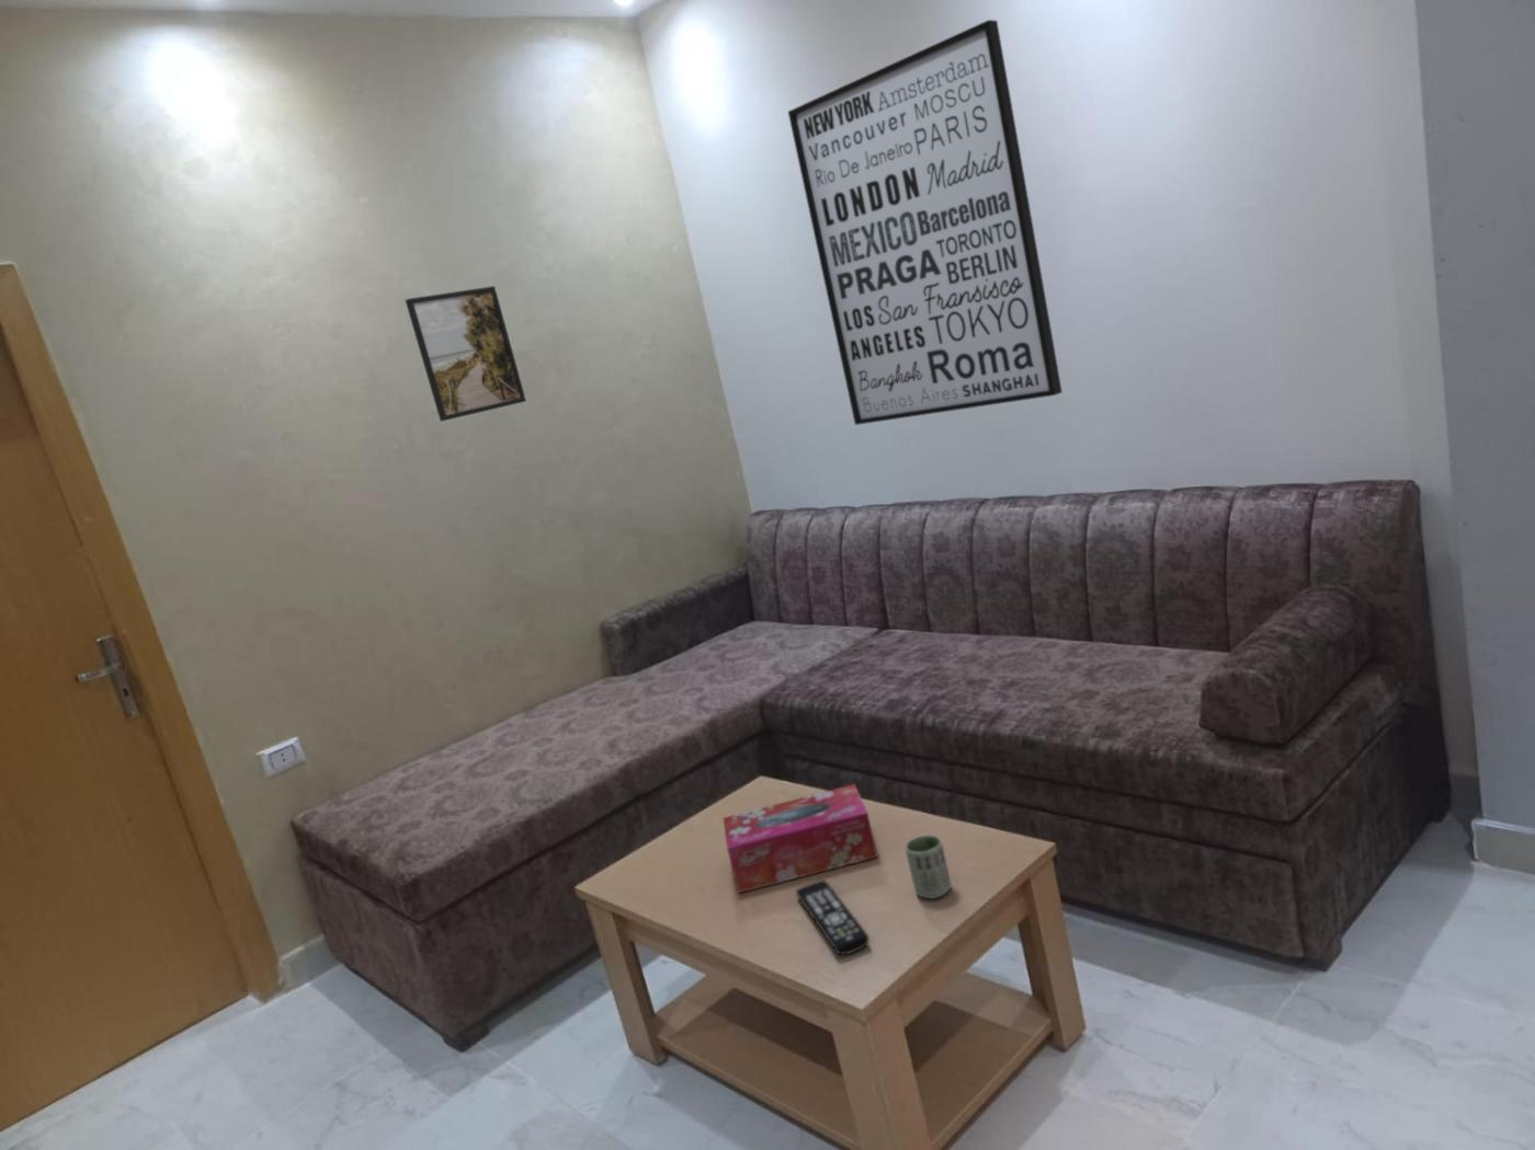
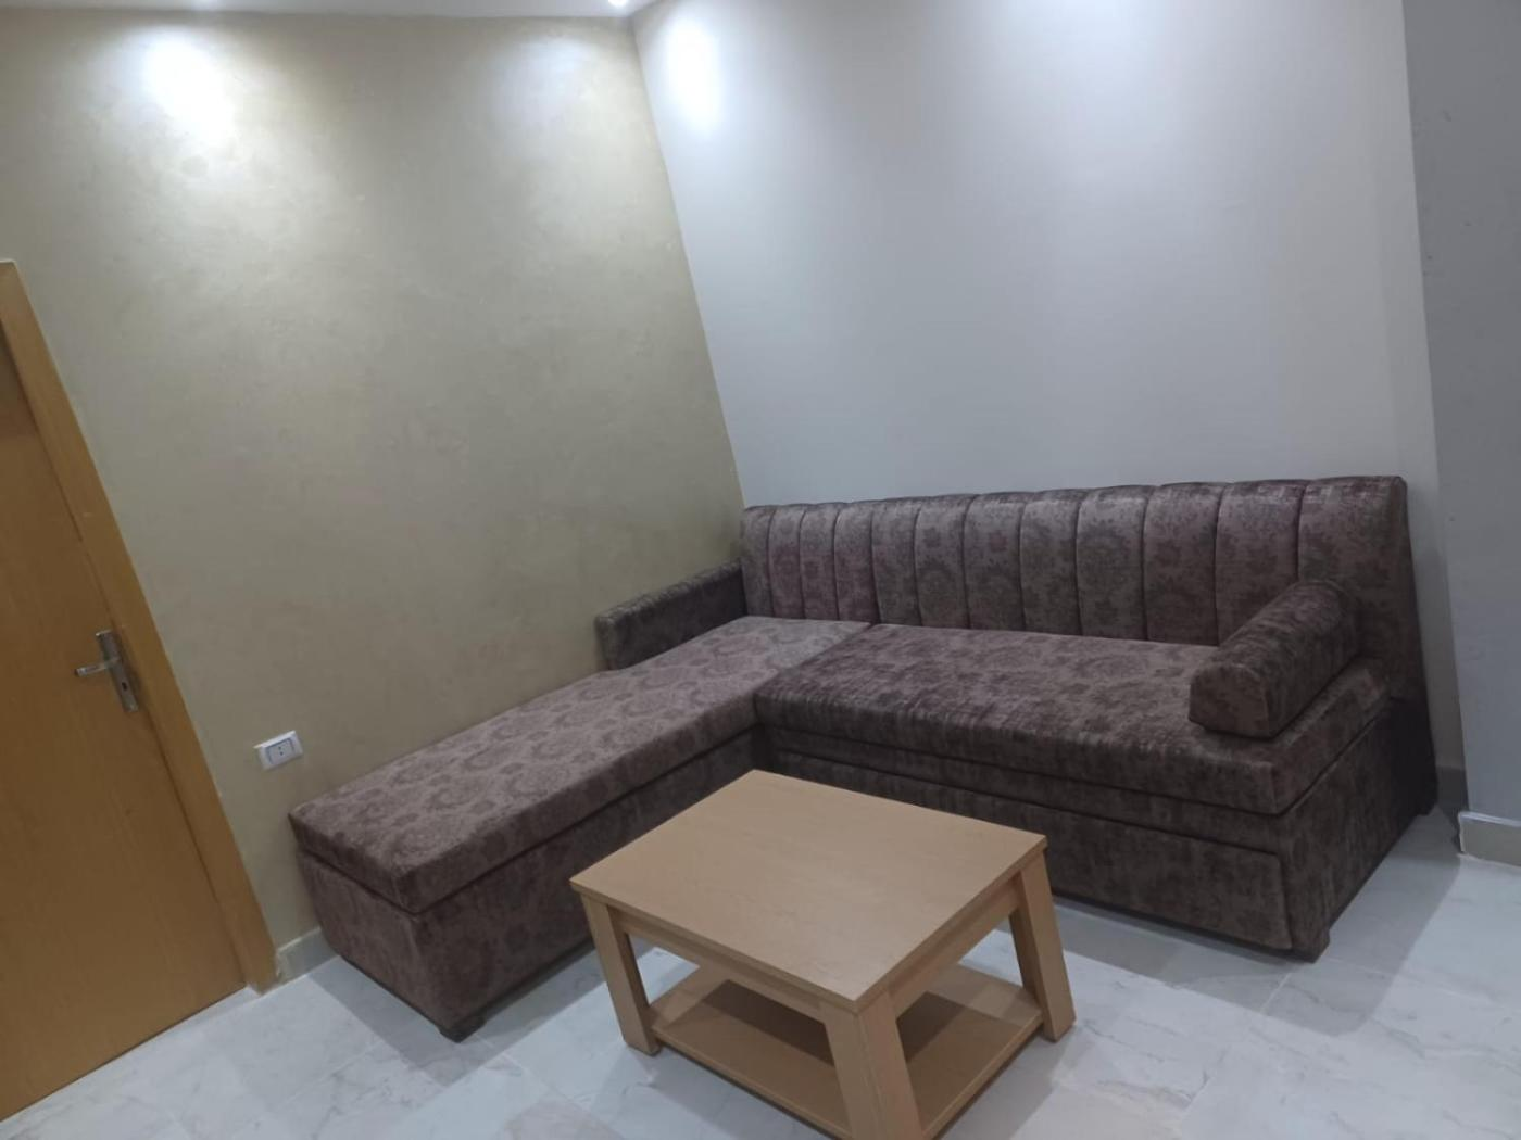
- tissue box [723,783,880,894]
- cup [903,834,951,899]
- remote control [795,879,870,957]
- wall art [787,18,1064,426]
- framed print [405,285,527,423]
